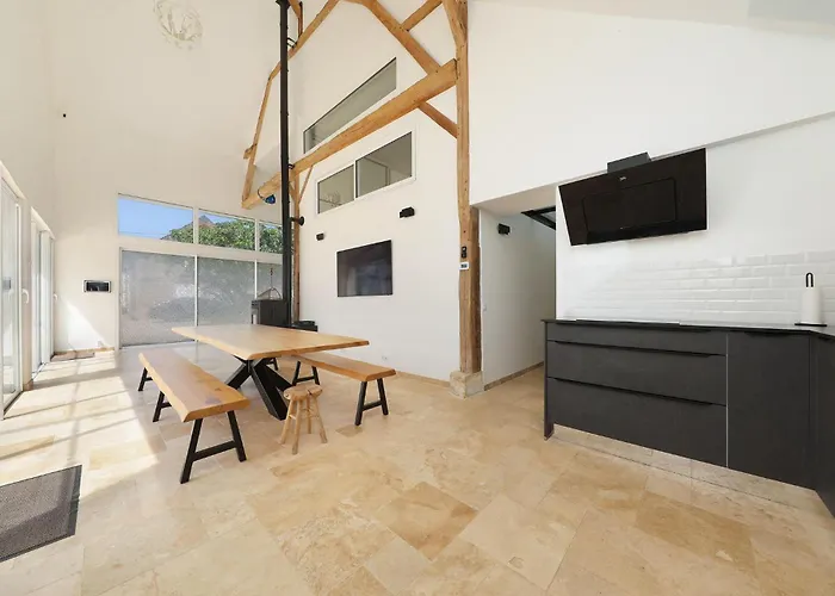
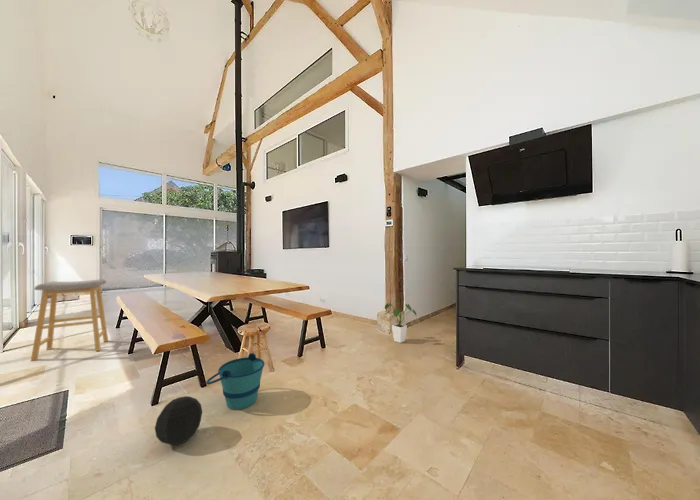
+ house plant [383,298,417,344]
+ bucket [205,352,265,411]
+ ball [154,392,203,446]
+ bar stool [30,278,109,362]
